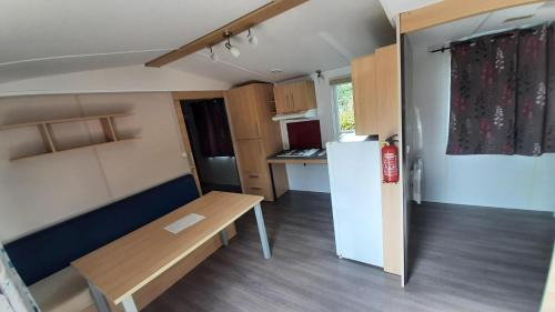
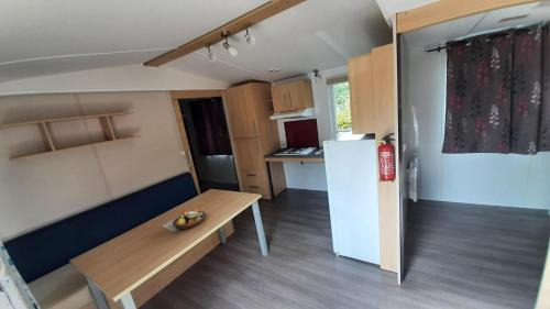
+ fruit bowl [172,208,207,231]
